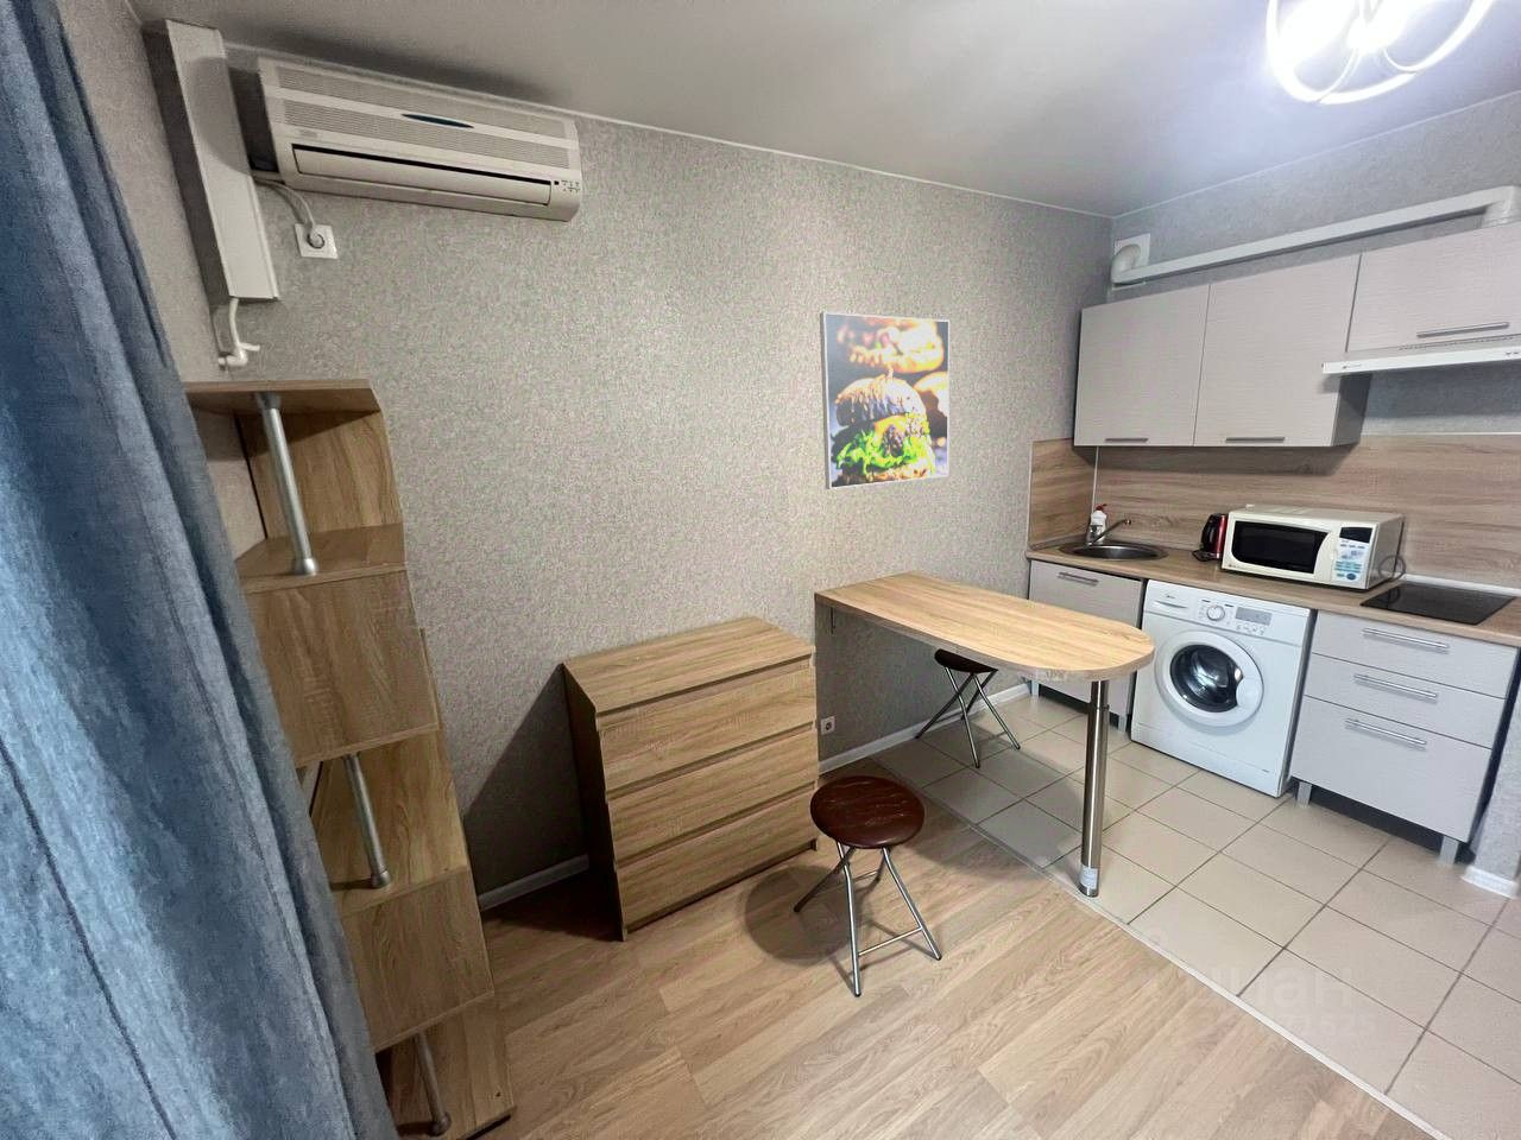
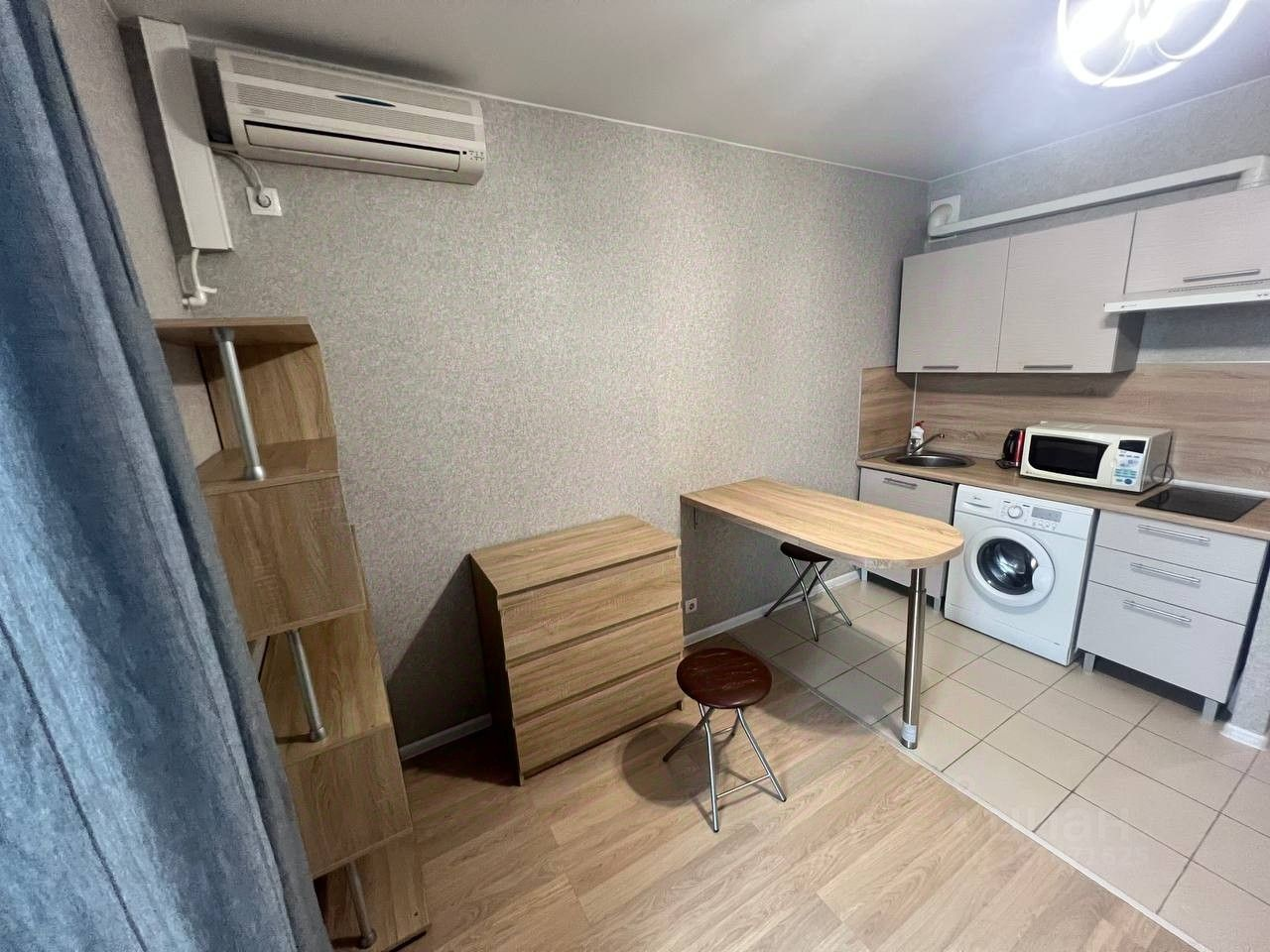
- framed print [819,311,951,491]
